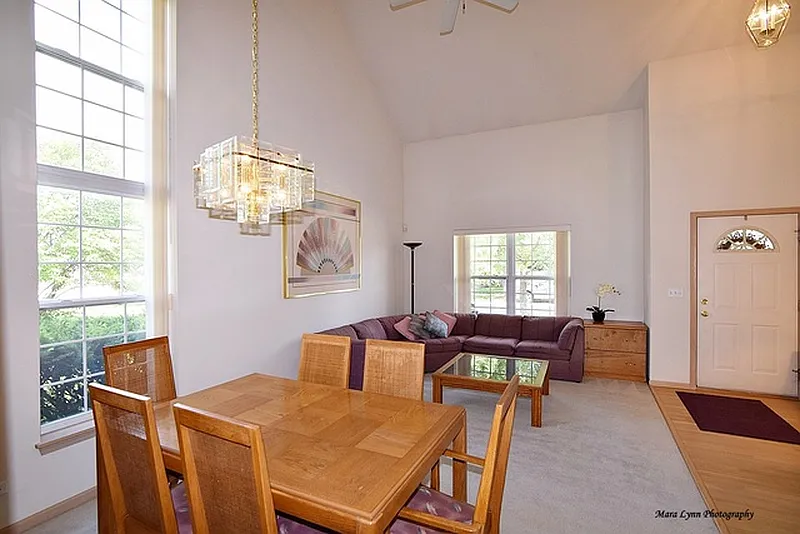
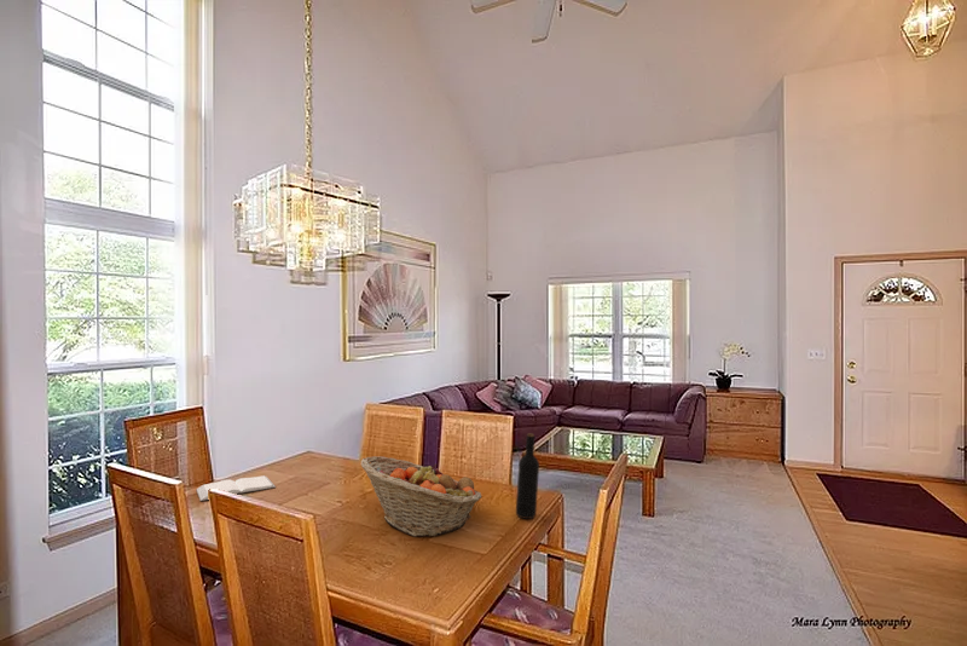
+ fruit basket [360,455,482,537]
+ book [196,474,277,502]
+ wine bottle [515,432,540,520]
